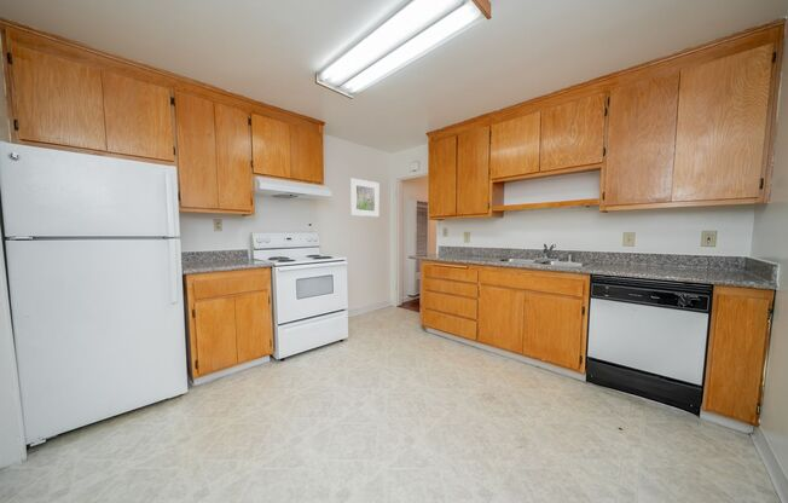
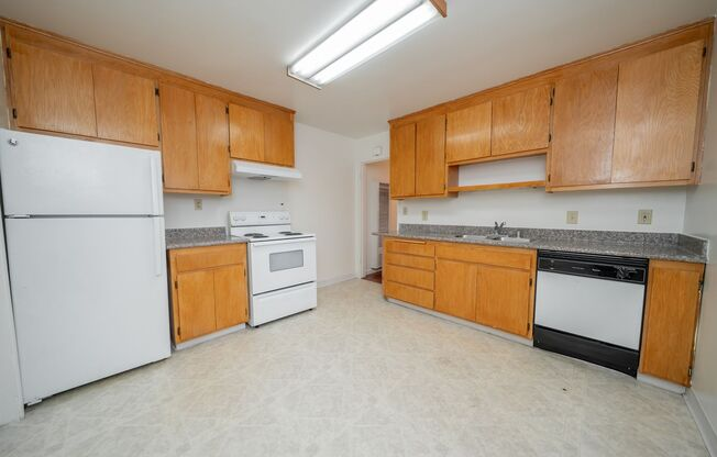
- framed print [349,178,379,218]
